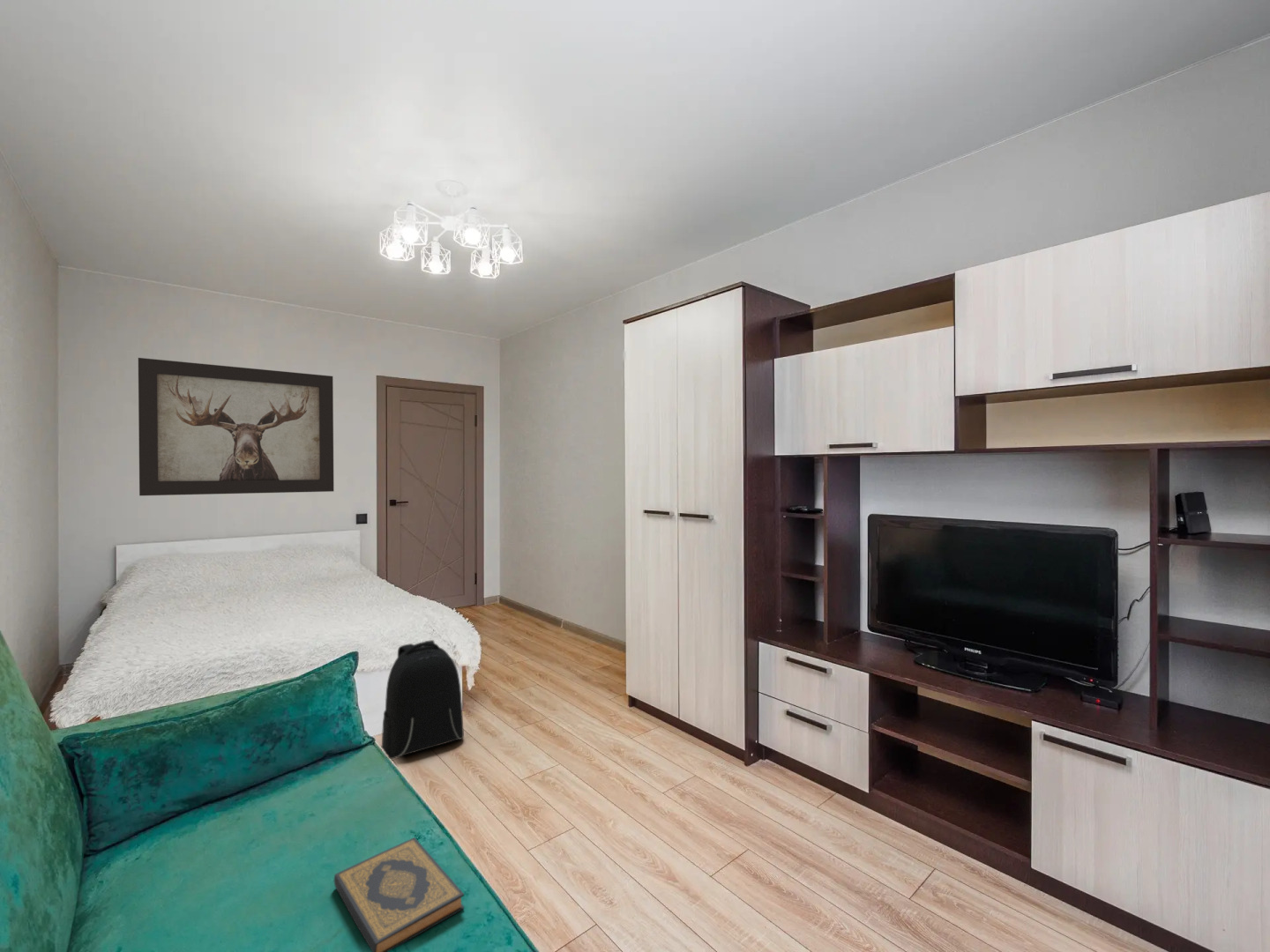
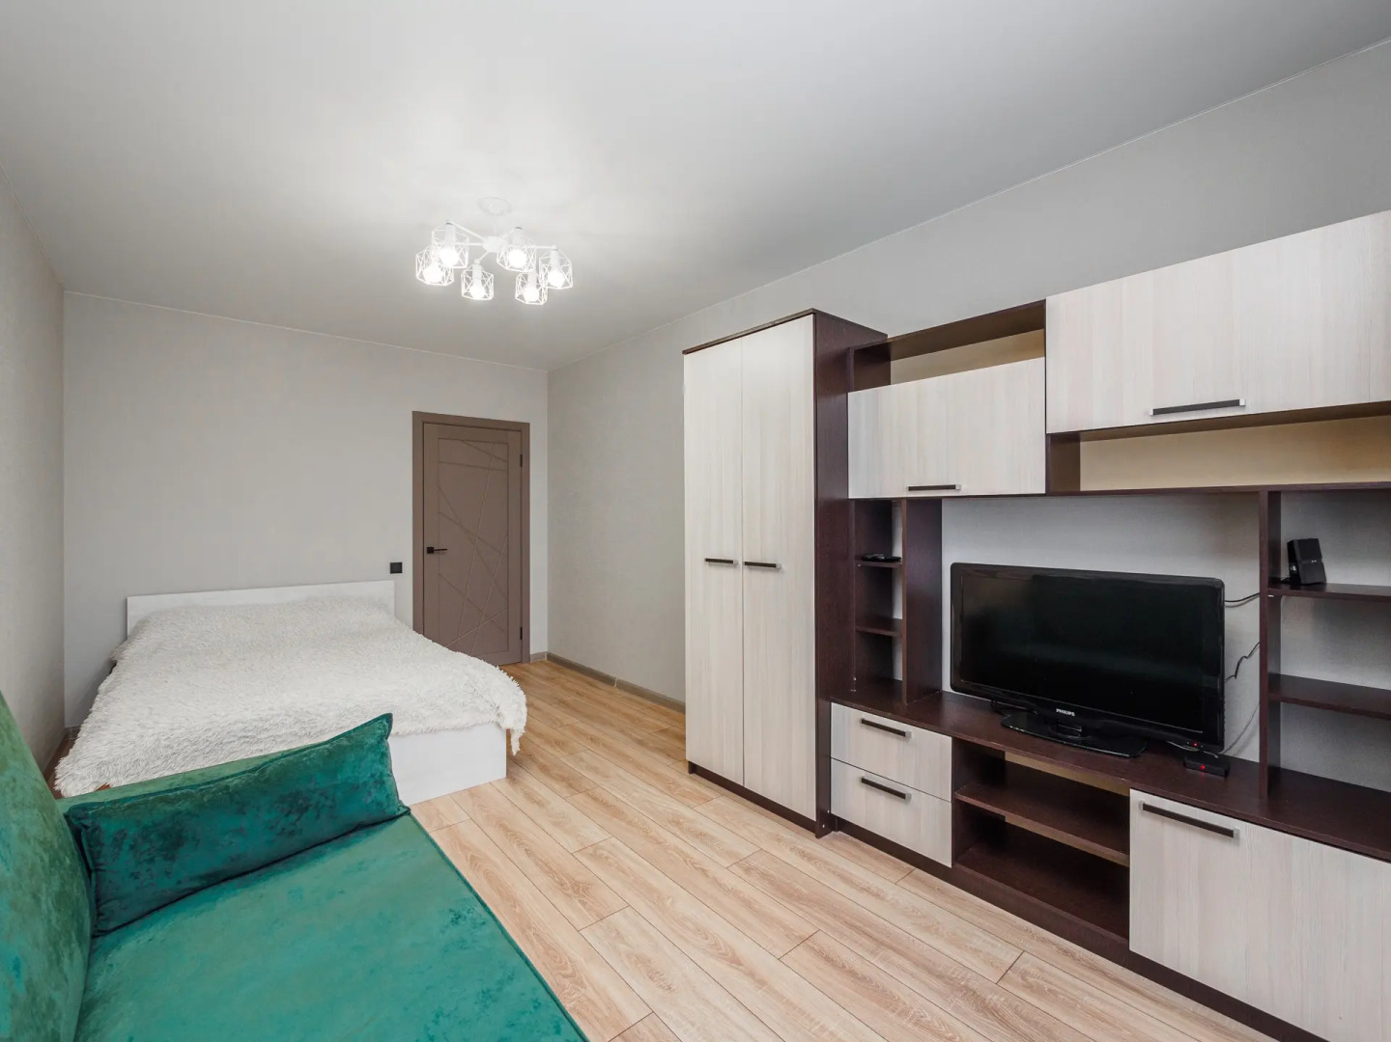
- backpack [380,639,465,760]
- hardback book [333,837,465,952]
- wall art [138,357,334,496]
